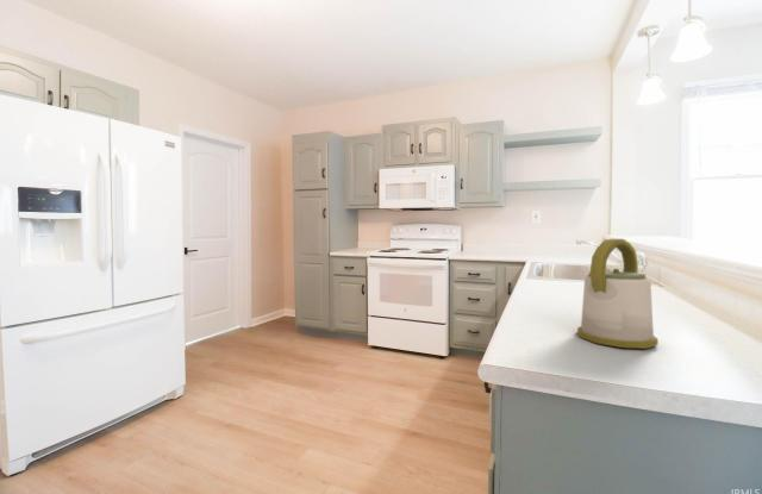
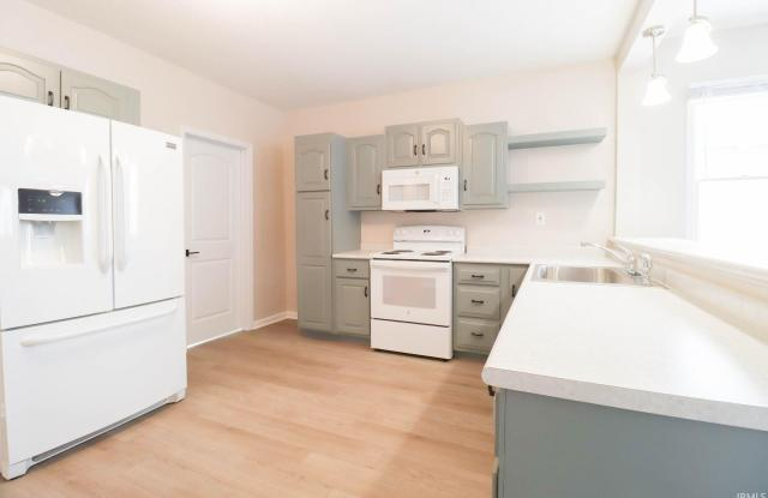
- kettle [576,238,660,350]
